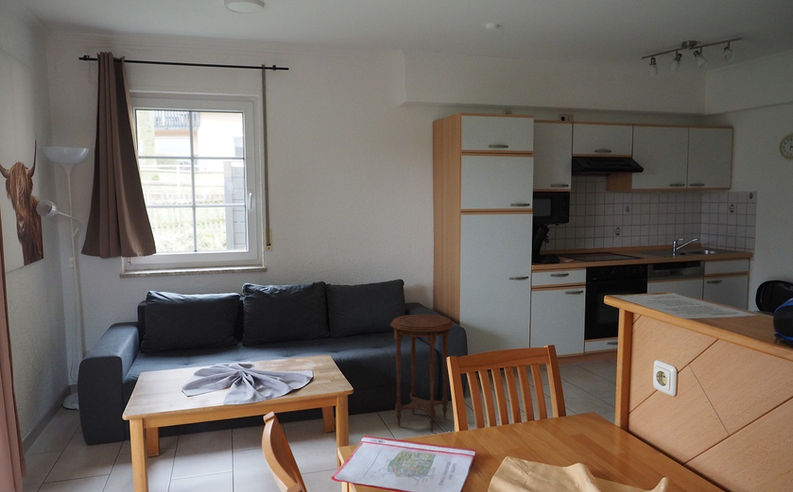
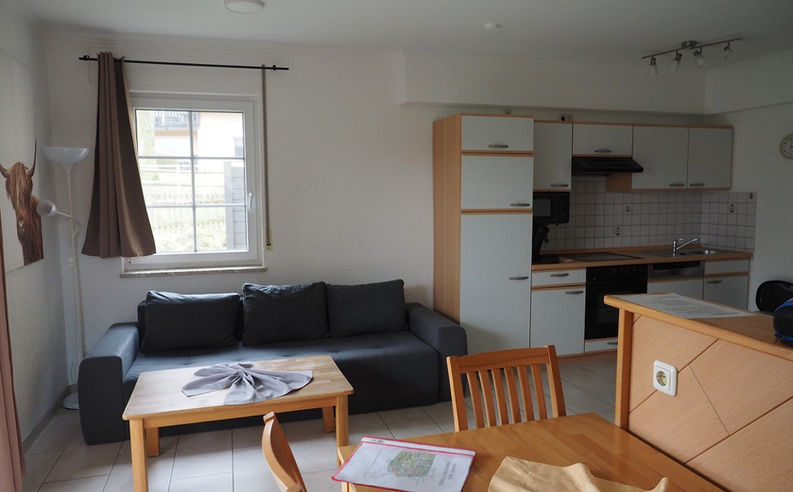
- side table [390,314,455,433]
